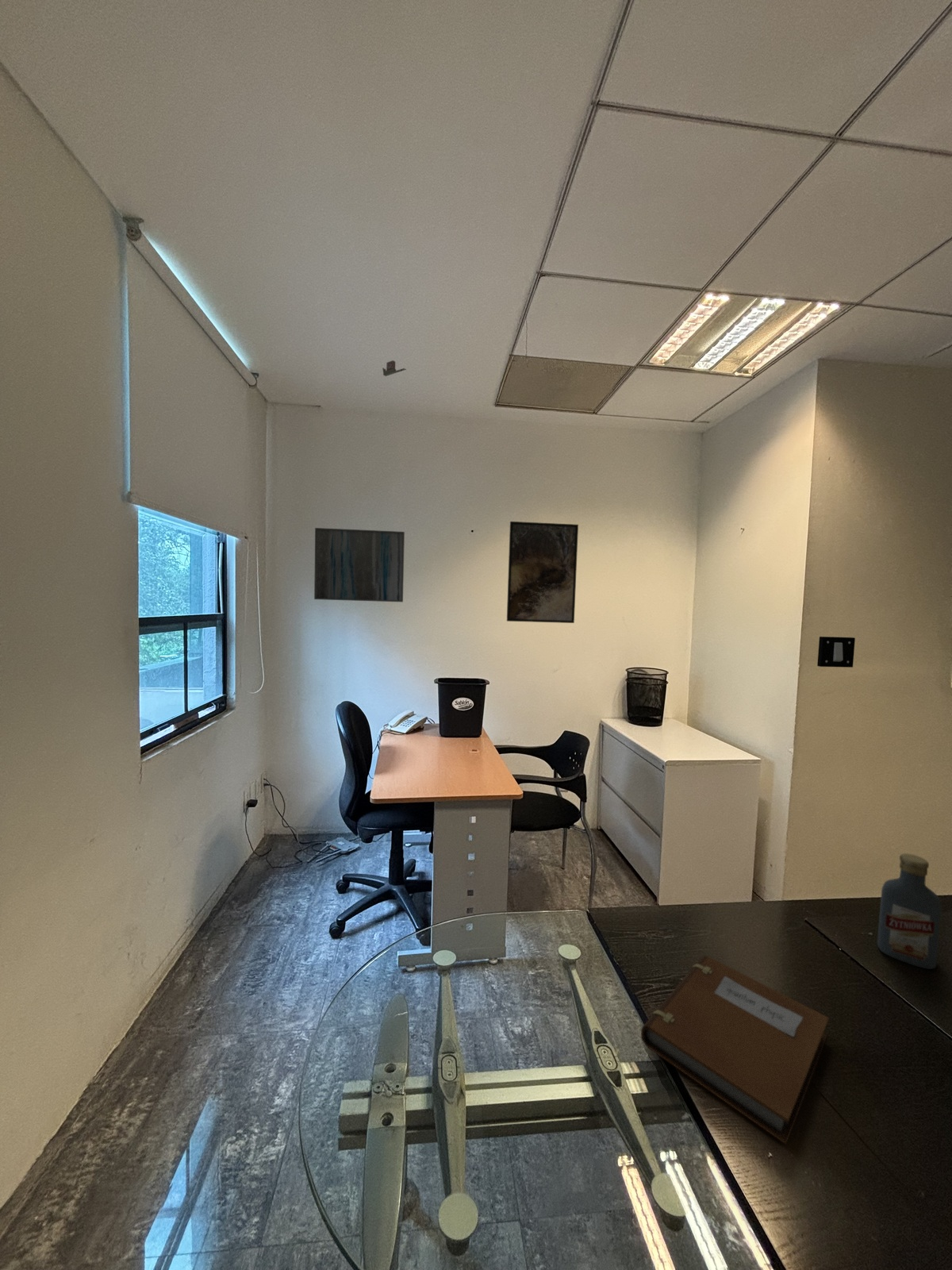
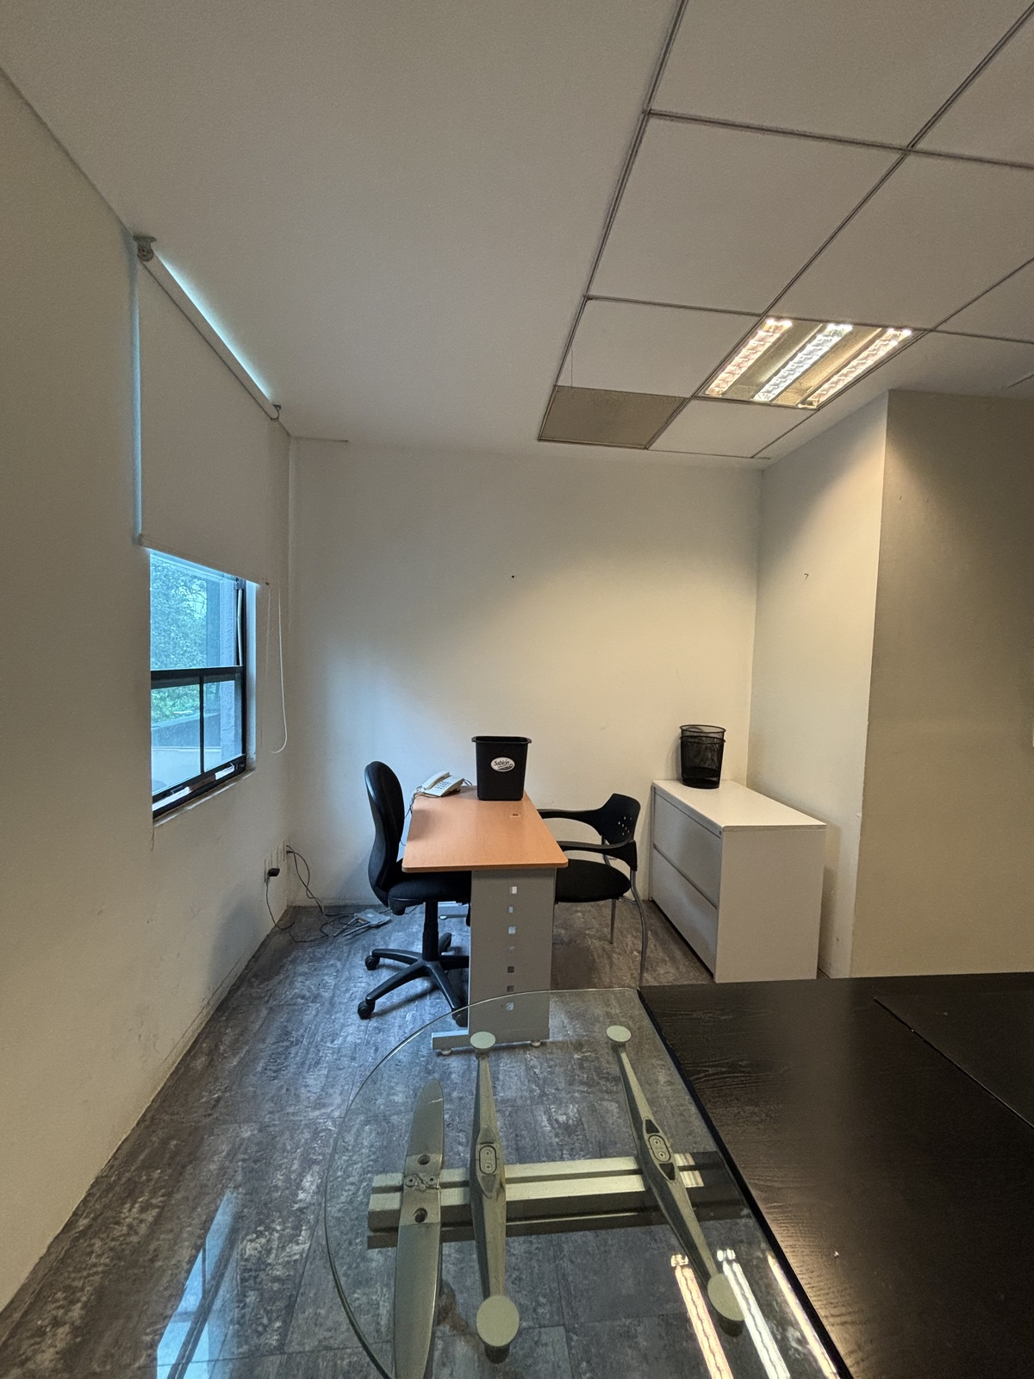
- tape dispenser [382,360,407,377]
- wall art [313,527,405,603]
- light switch [816,636,856,668]
- vodka [877,852,942,970]
- notebook [640,955,830,1145]
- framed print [506,521,579,624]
